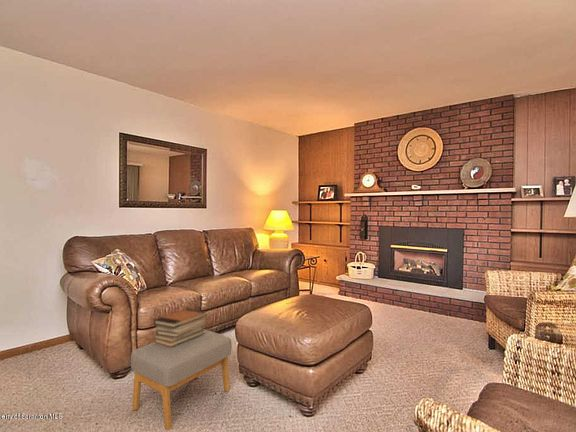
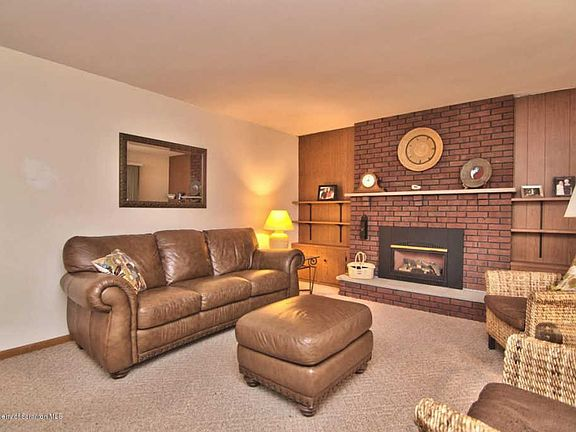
- book stack [153,308,208,347]
- footstool [130,328,232,431]
